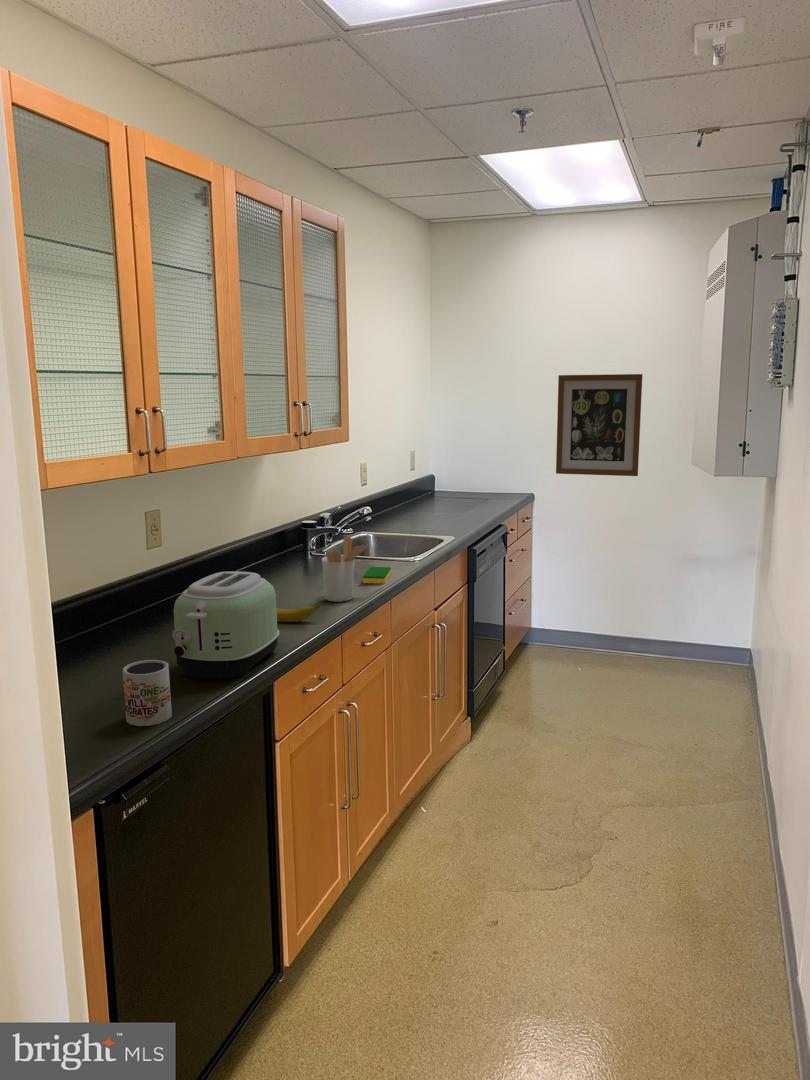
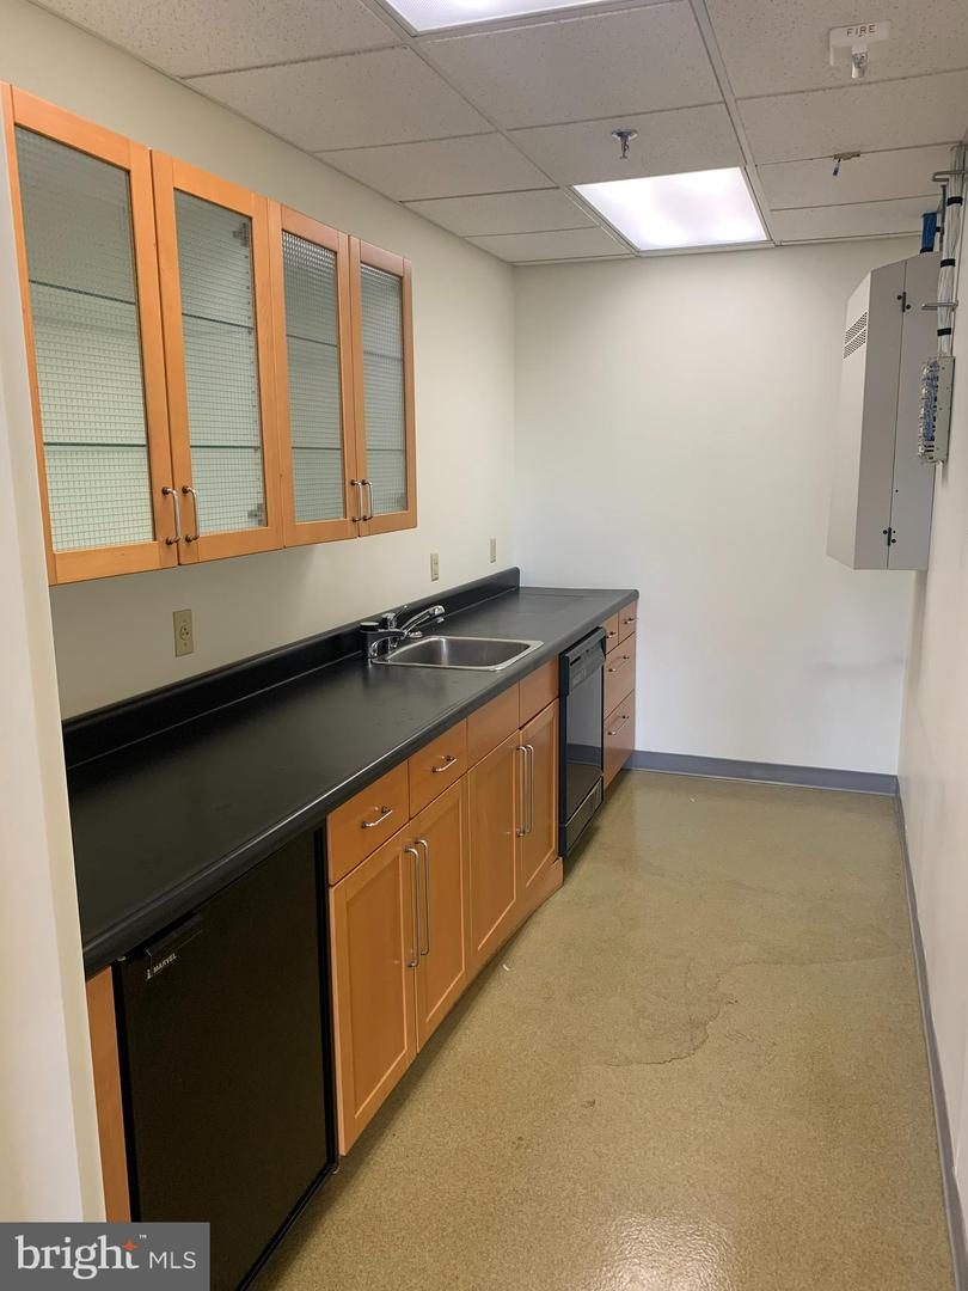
- dish sponge [362,566,392,585]
- utensil holder [321,535,371,603]
- banana [276,603,321,623]
- mug [121,659,173,727]
- toaster [171,570,280,681]
- wall art [555,373,643,477]
